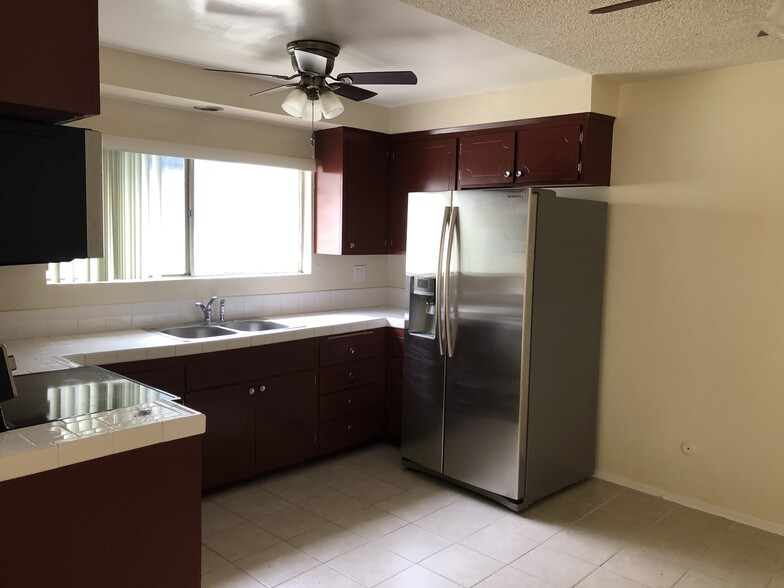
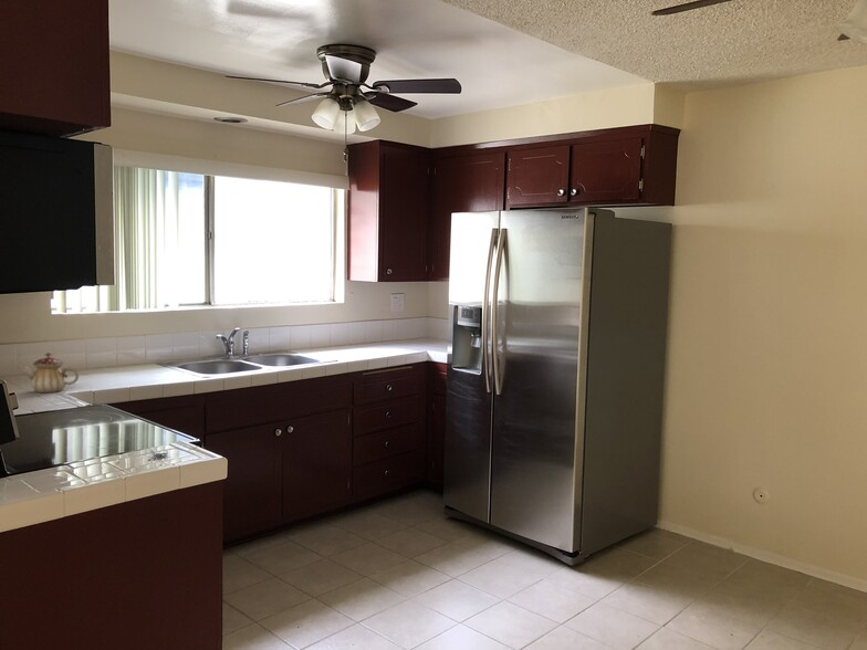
+ teapot [22,352,80,394]
